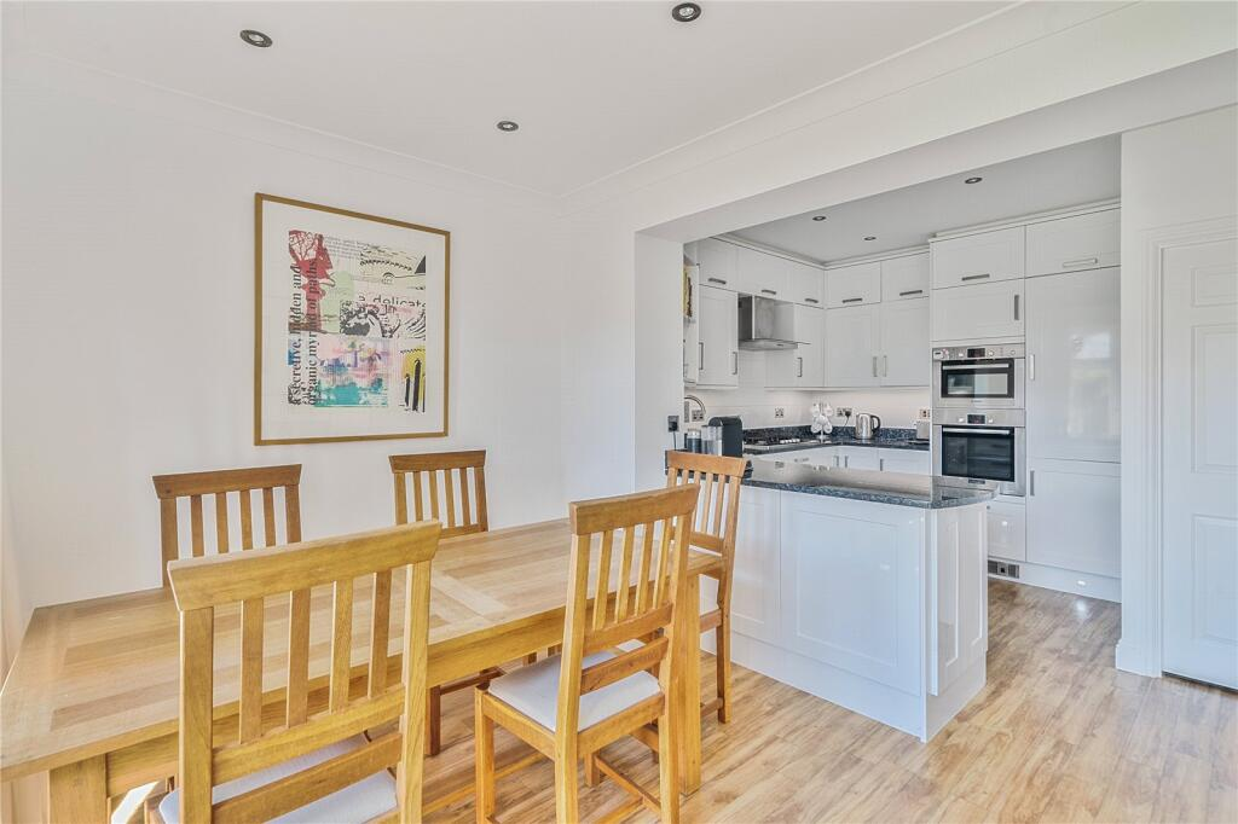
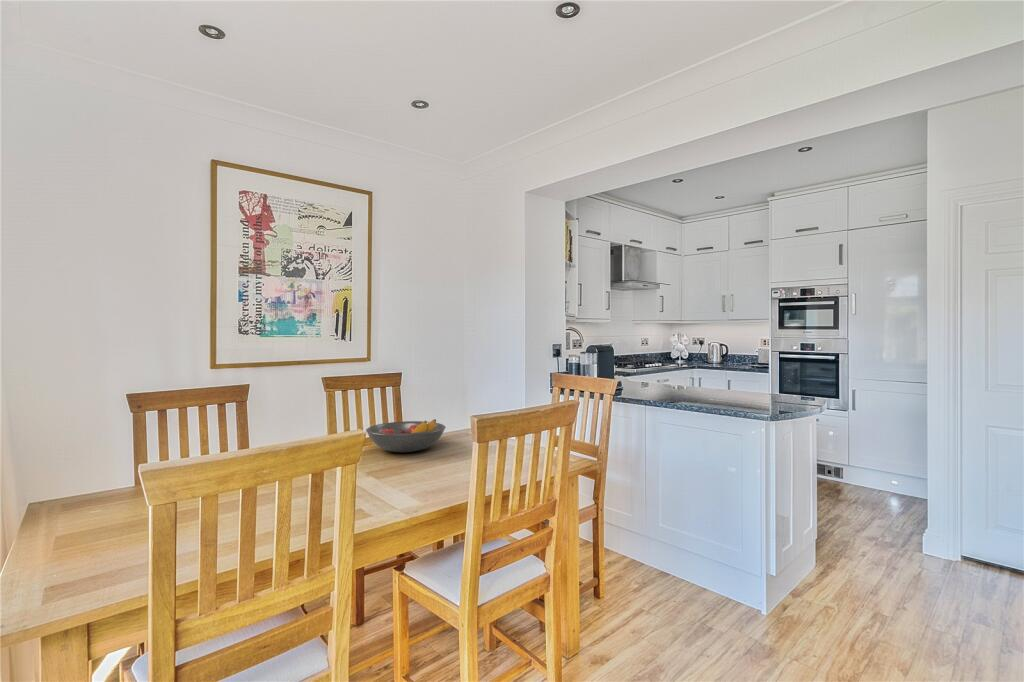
+ fruit bowl [365,418,447,453]
